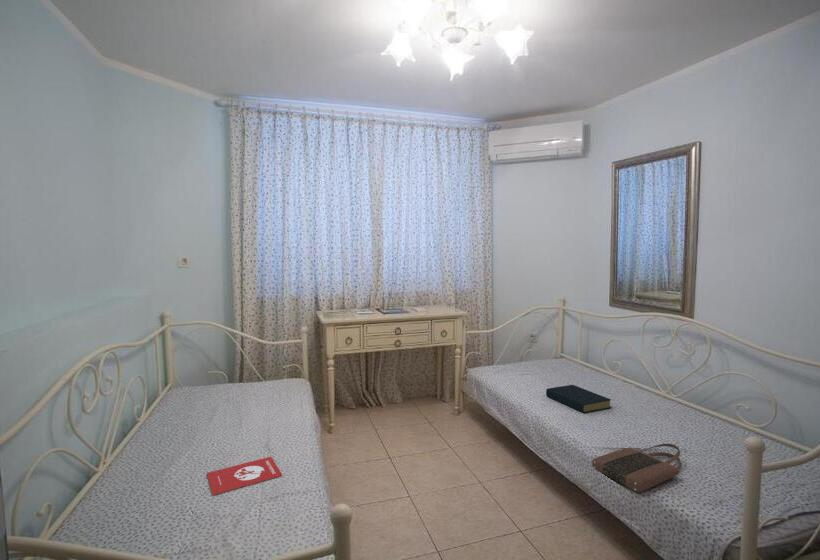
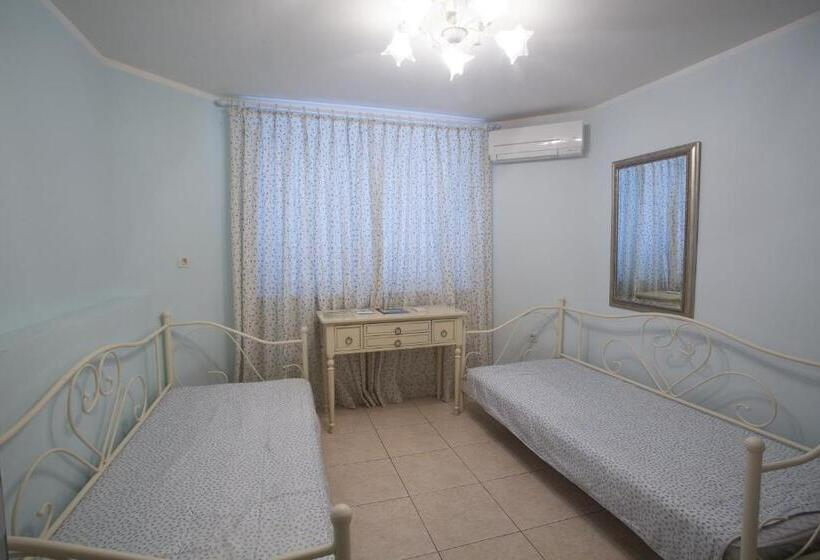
- hardback book [545,384,612,414]
- book [206,456,283,496]
- tote bag [591,443,681,493]
